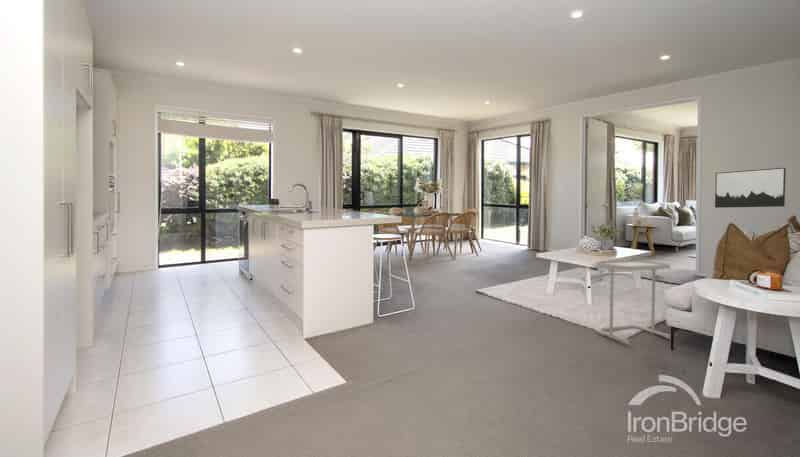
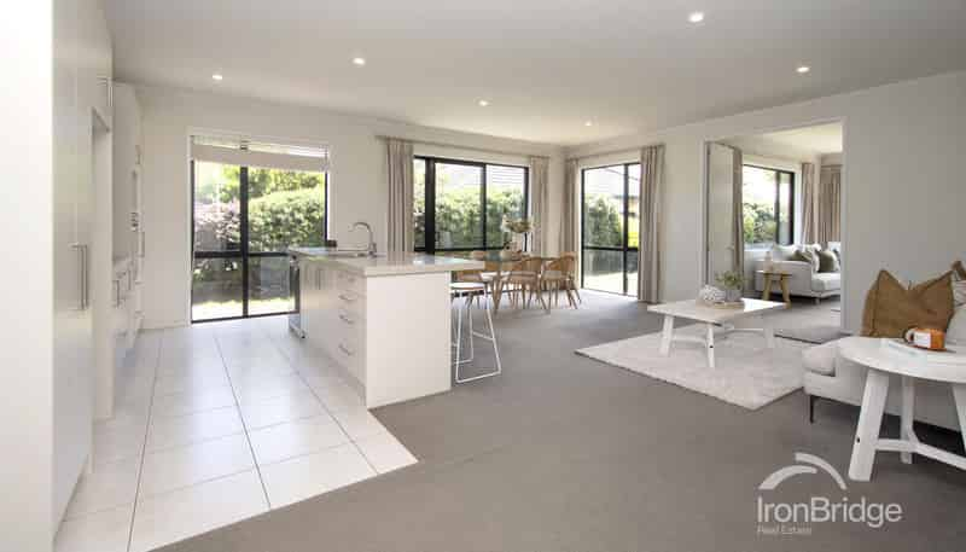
- side table [595,259,671,345]
- wall art [714,167,787,209]
